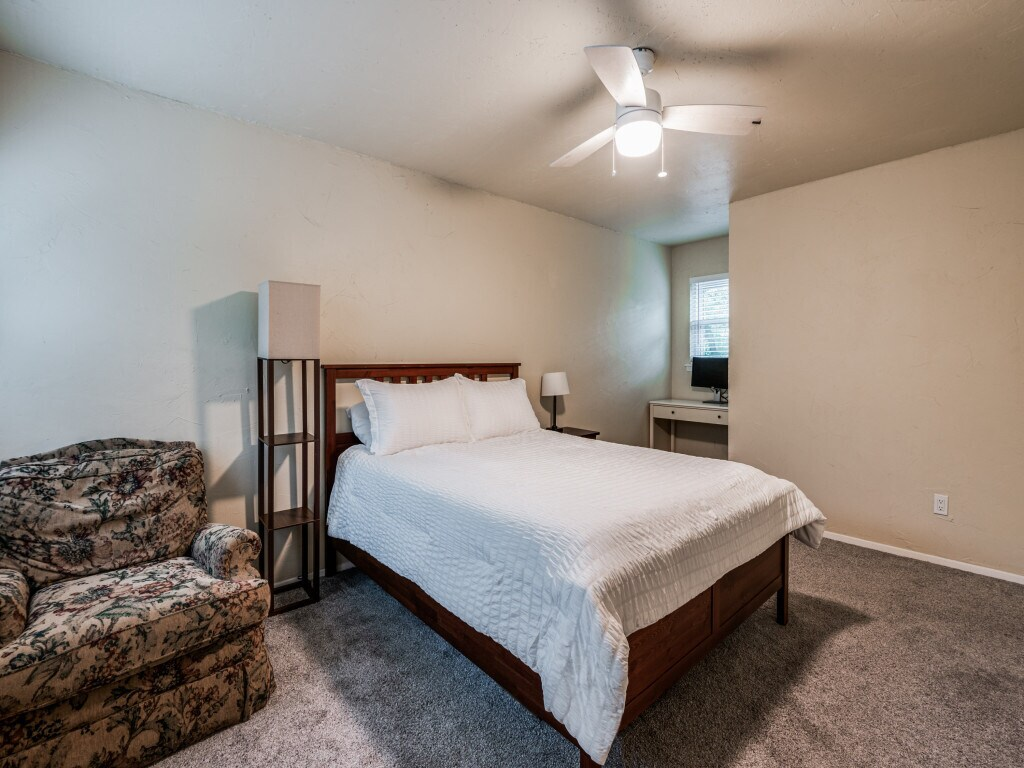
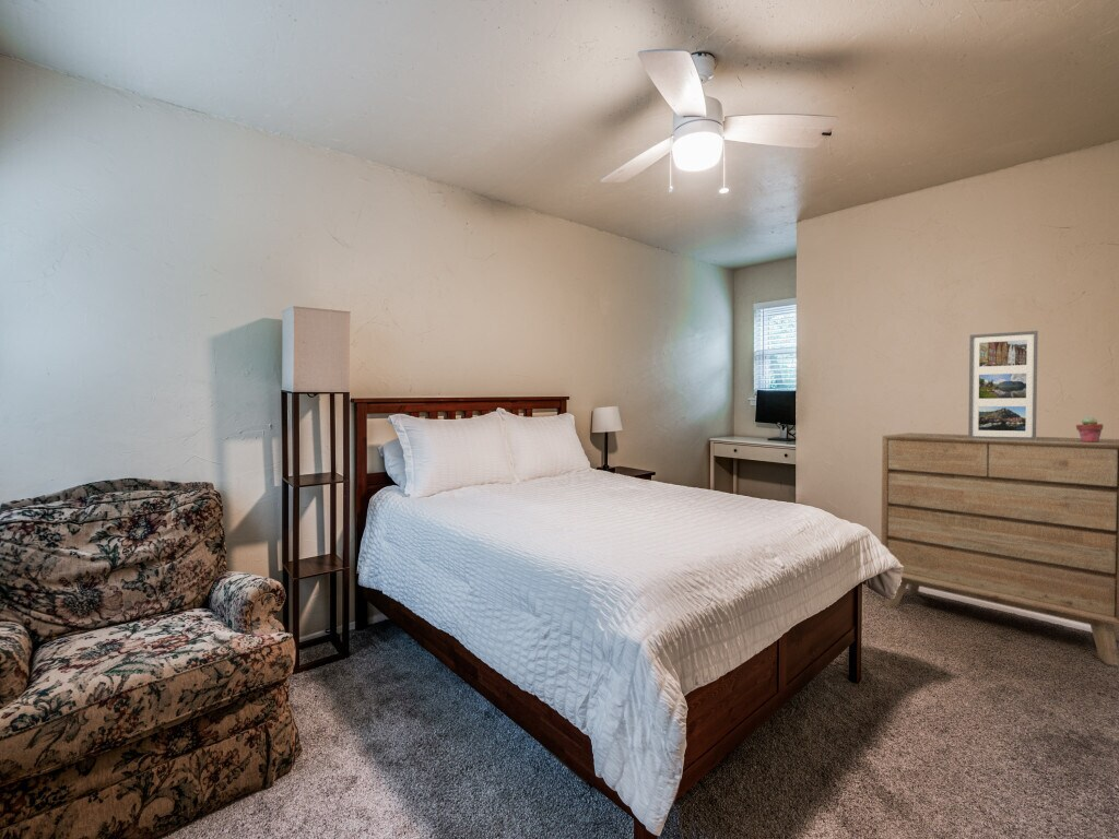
+ photo frame [967,330,1039,440]
+ potted succulent [1075,416,1104,442]
+ dresser [880,432,1119,666]
